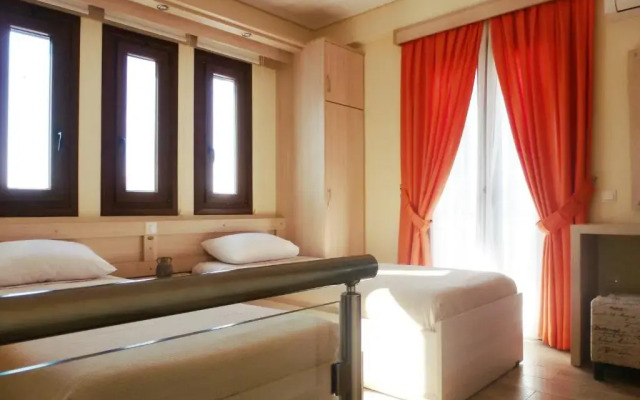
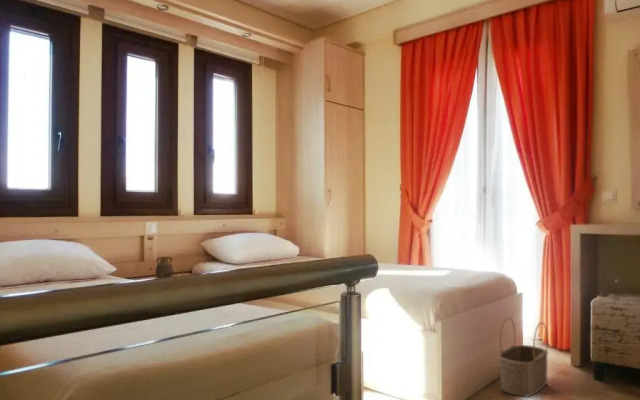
+ wicker basket [498,316,549,398]
